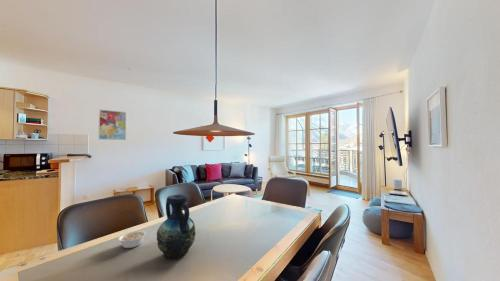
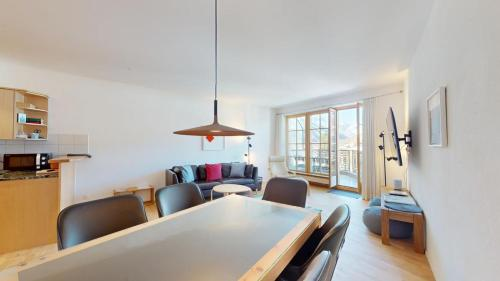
- vase [156,193,197,260]
- legume [117,230,147,249]
- wall art [98,108,127,141]
